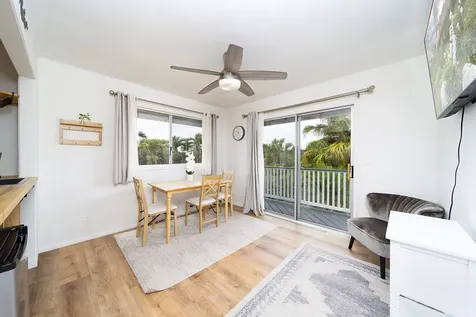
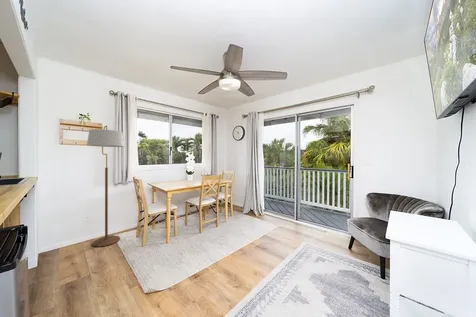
+ floor lamp [86,125,125,248]
